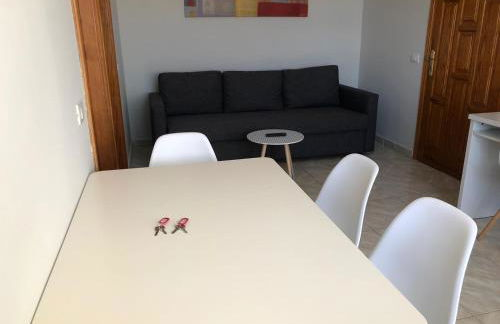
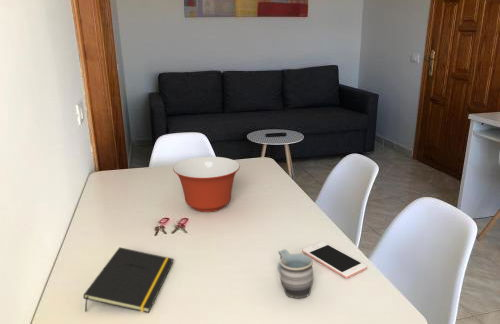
+ notepad [82,246,174,314]
+ cell phone [301,240,368,279]
+ mug [276,248,314,300]
+ mixing bowl [172,156,241,213]
